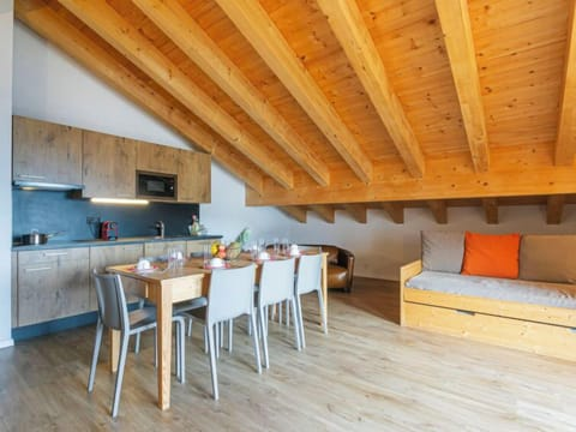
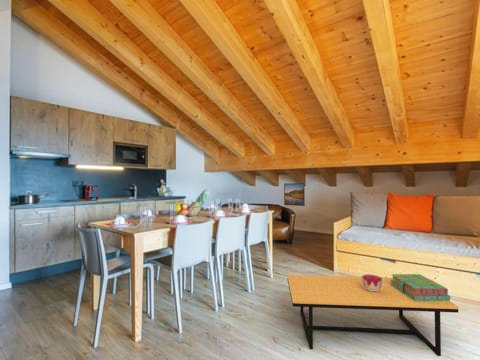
+ decorative bowl [361,273,383,291]
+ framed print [283,182,306,207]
+ stack of books [390,273,451,301]
+ coffee table [286,274,459,357]
